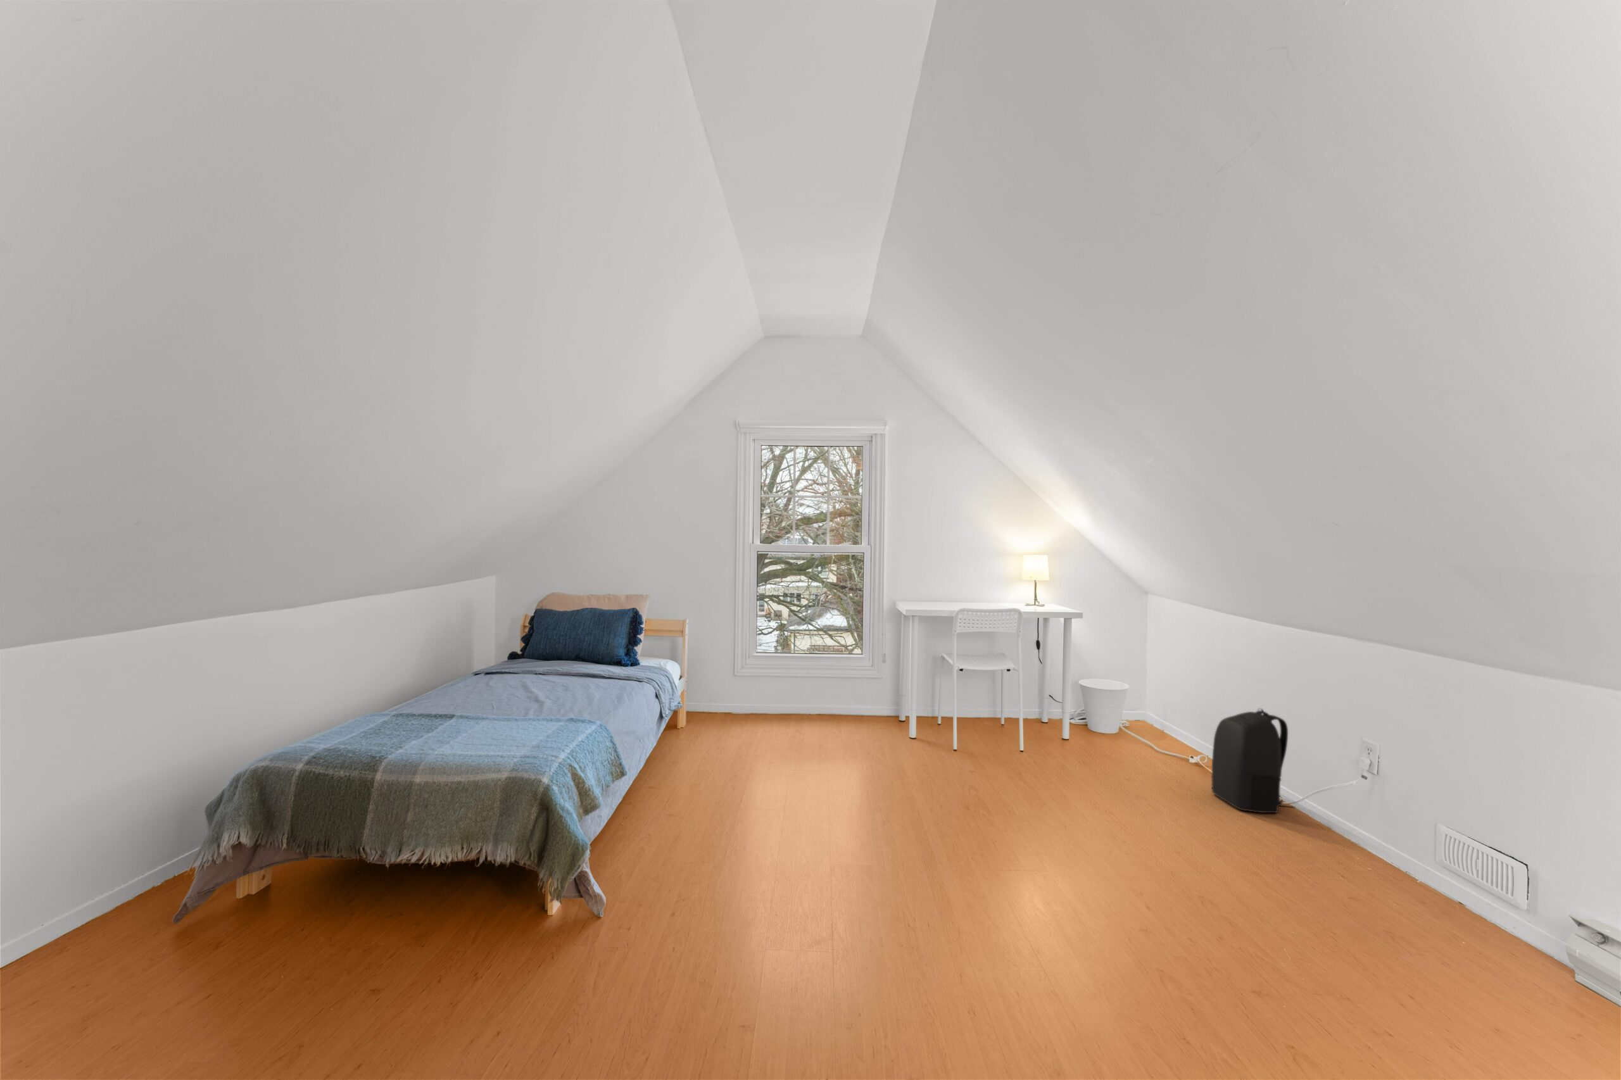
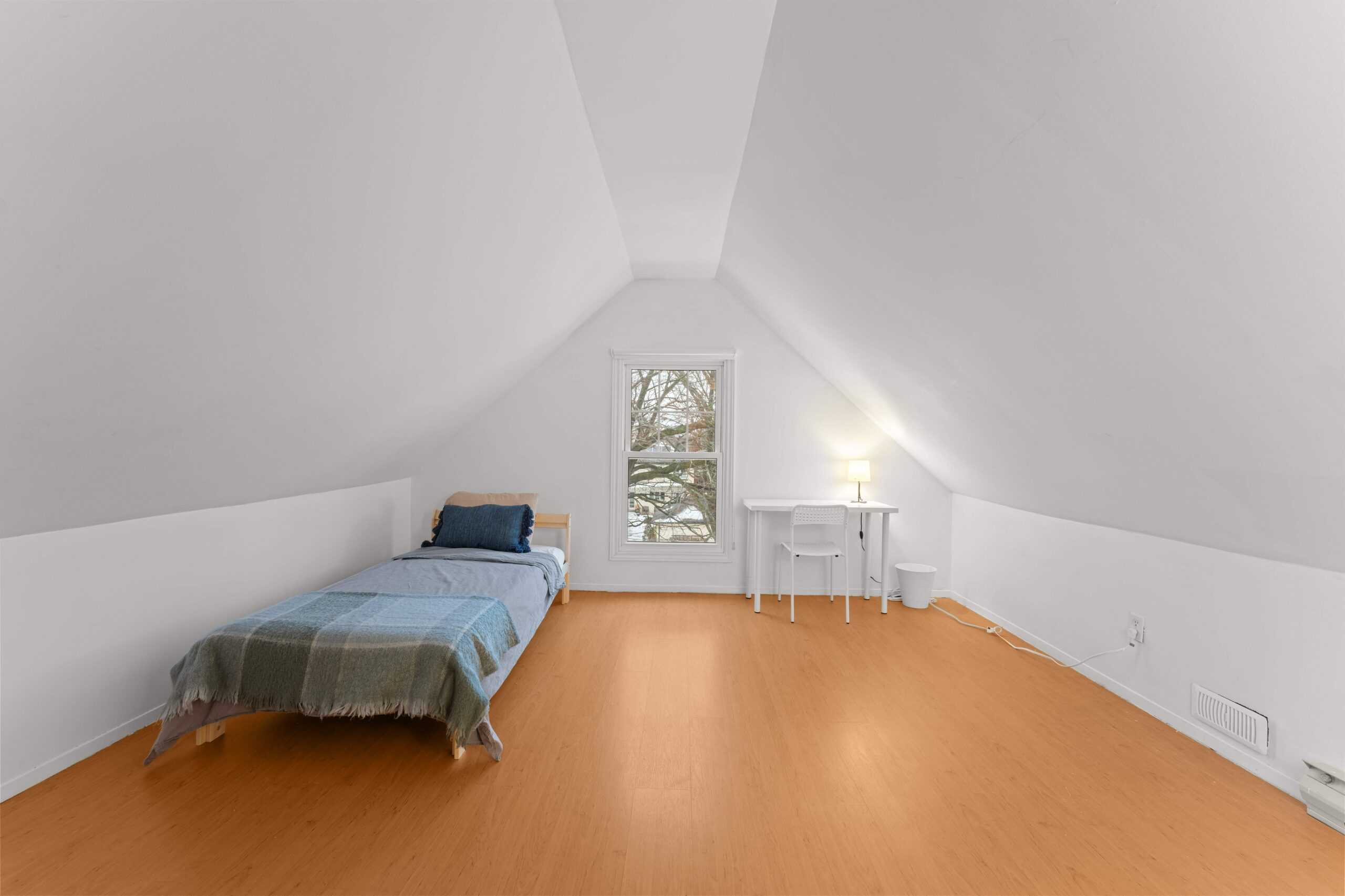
- backpack [1211,708,1296,814]
